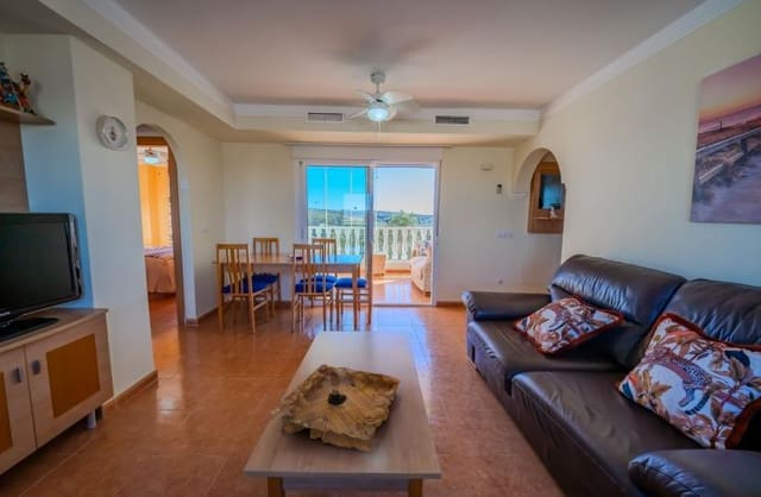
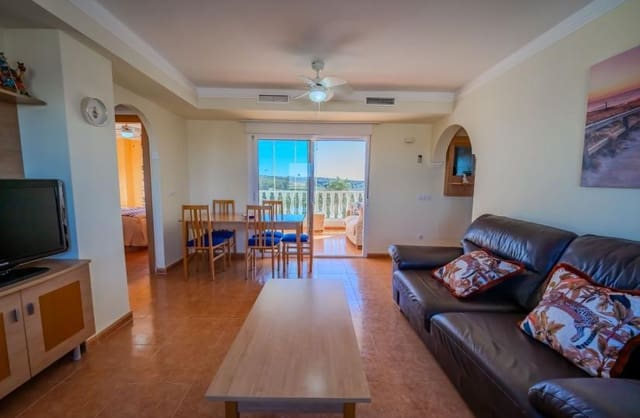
- decorative tray [268,364,402,453]
